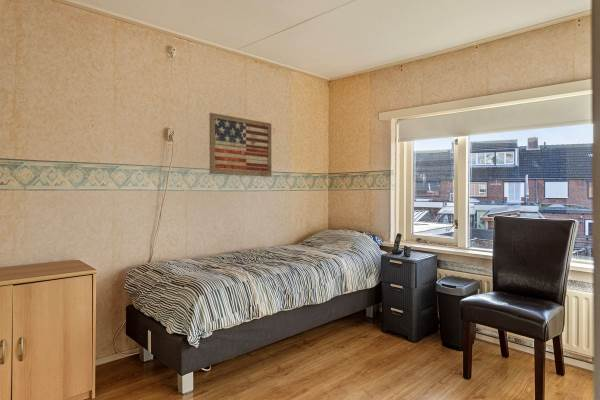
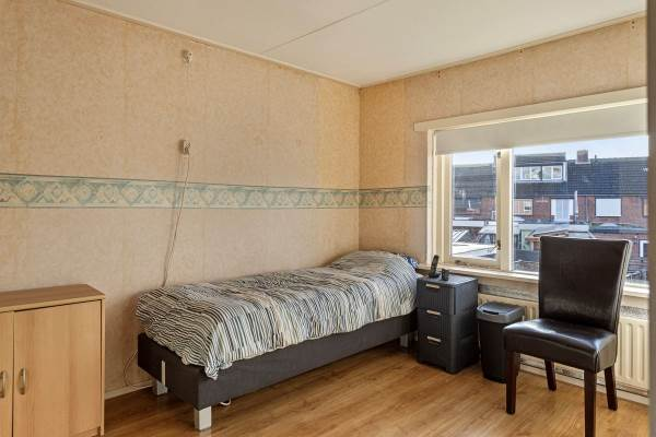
- wall art [208,112,272,178]
